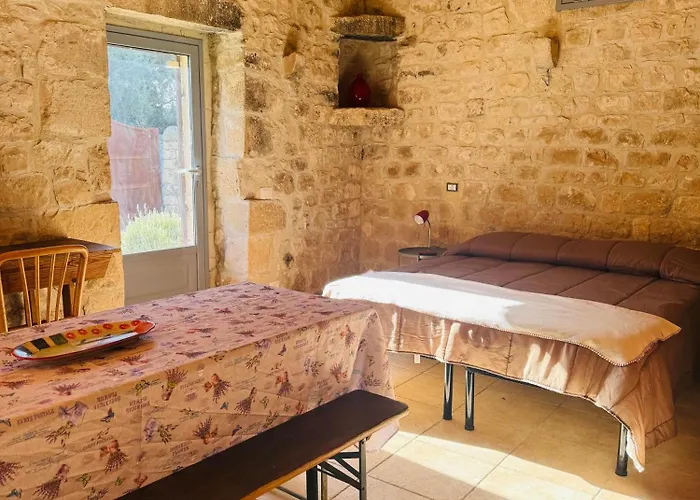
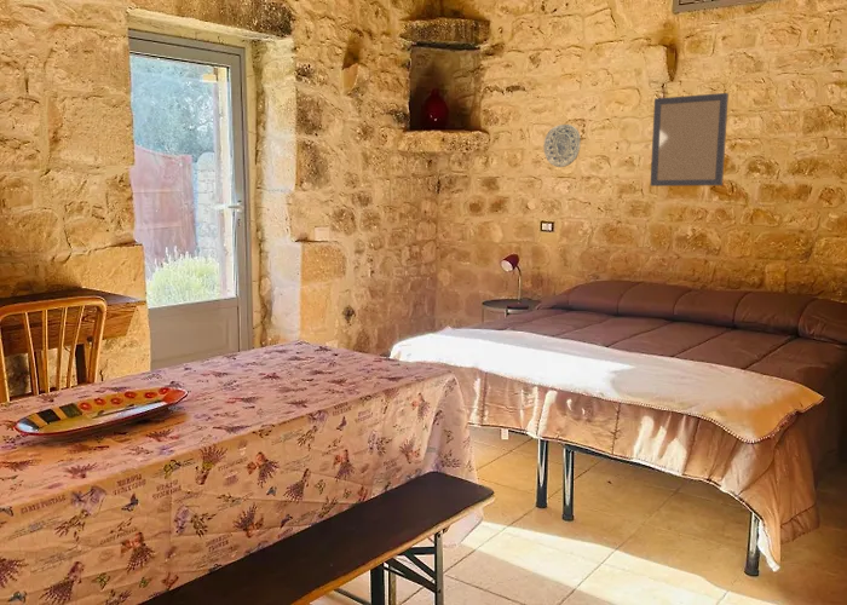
+ home mirror [649,92,730,188]
+ decorative plate [542,123,582,168]
